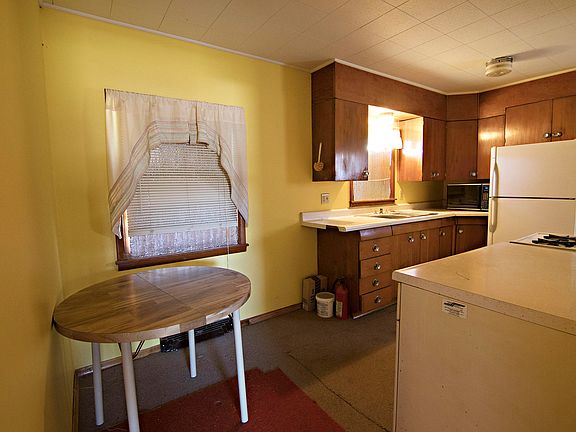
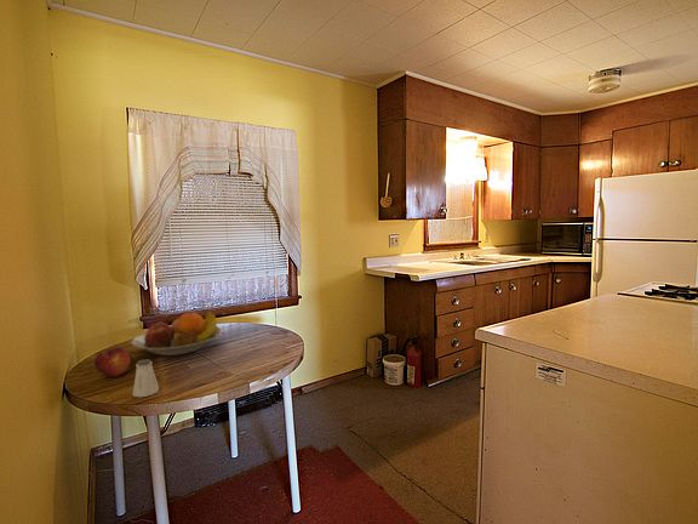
+ saltshaker [132,358,160,398]
+ fruit [93,346,131,378]
+ fruit bowl [130,309,223,357]
